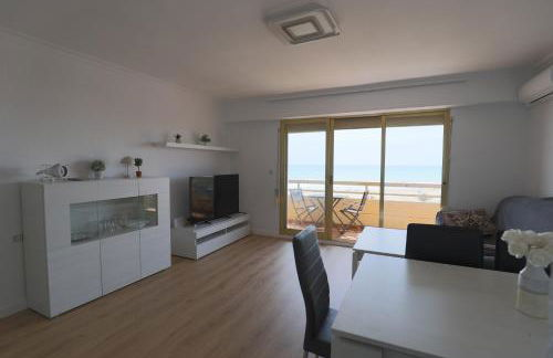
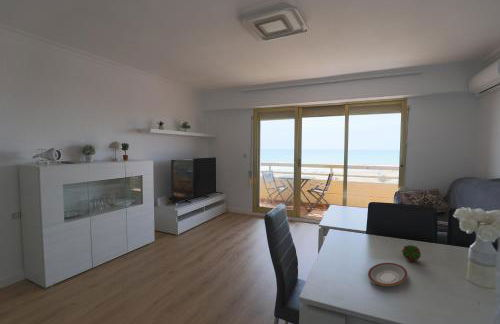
+ plate [367,262,408,287]
+ fruit [400,244,422,262]
